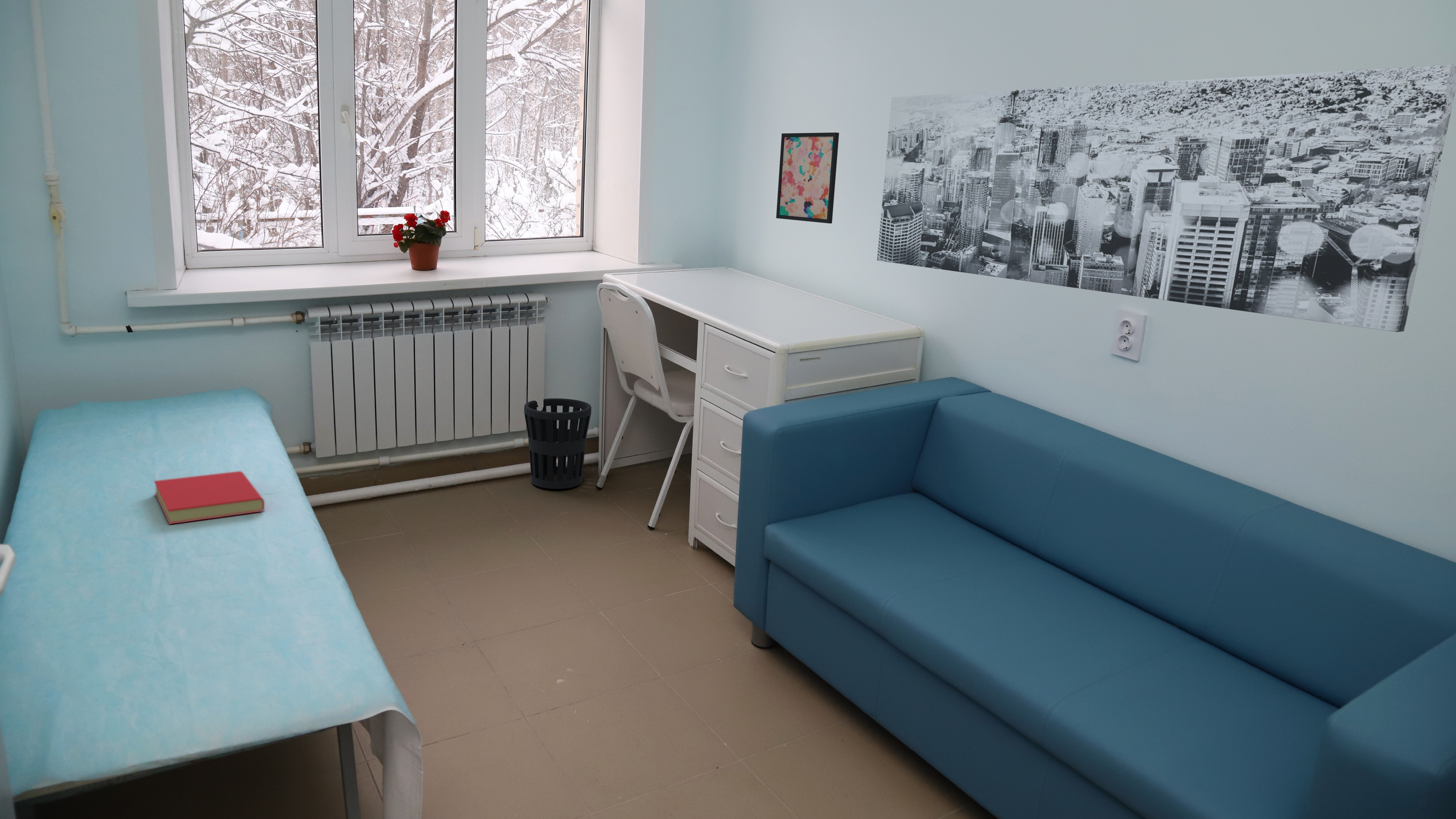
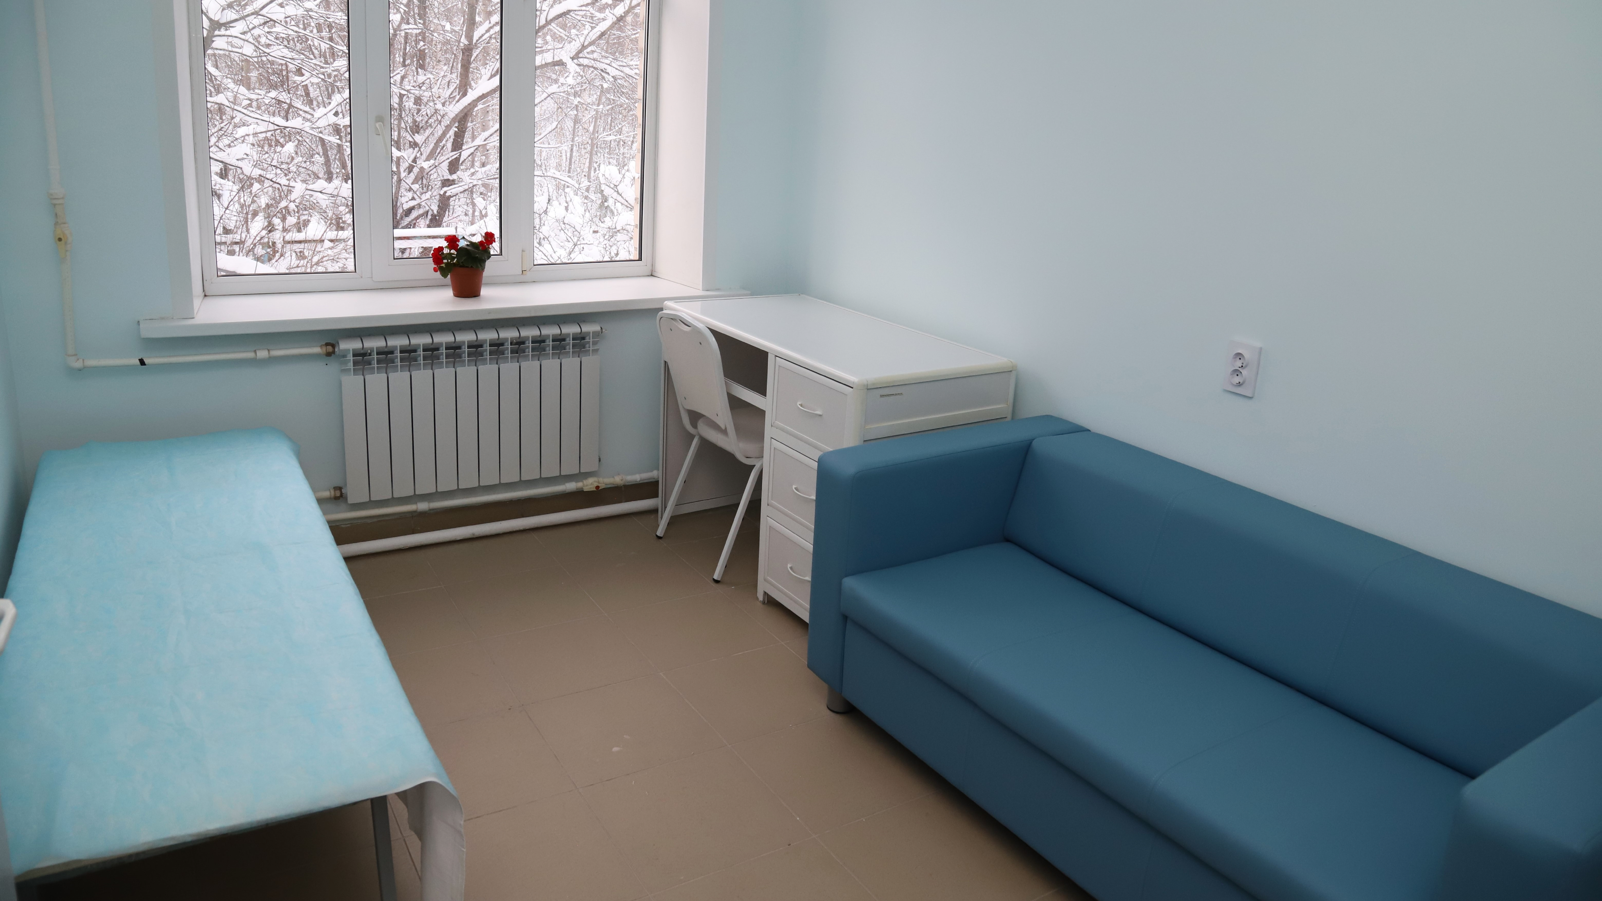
- wall art [877,64,1456,332]
- book [154,471,265,524]
- wall art [776,132,840,224]
- wastebasket [524,398,592,489]
